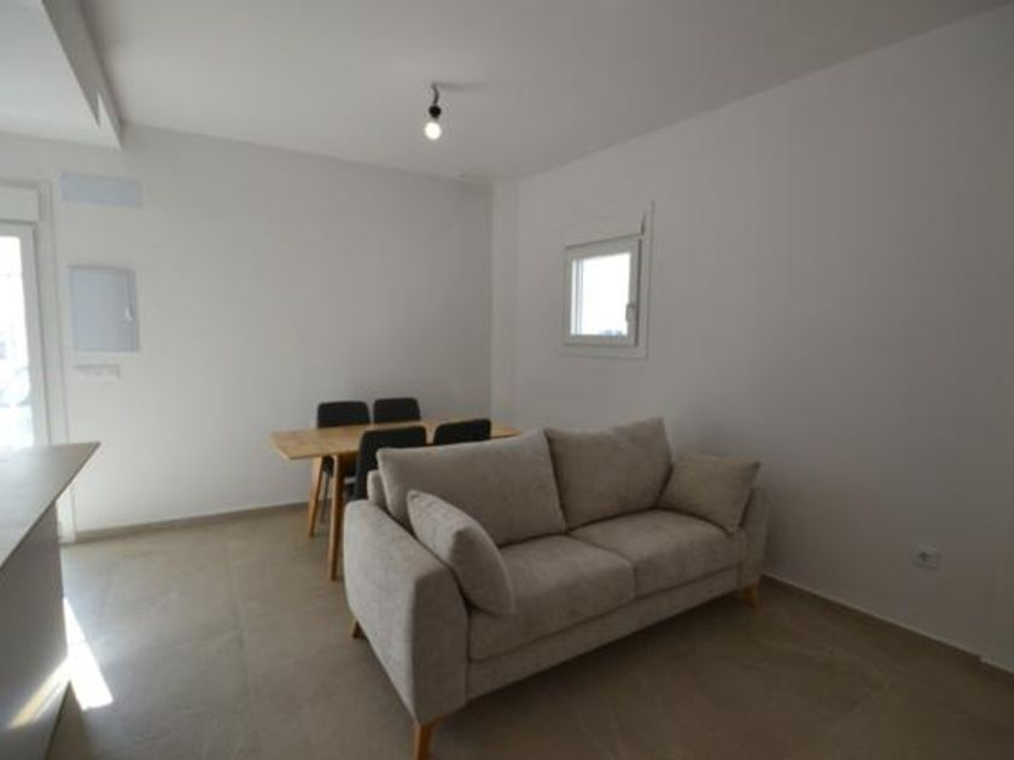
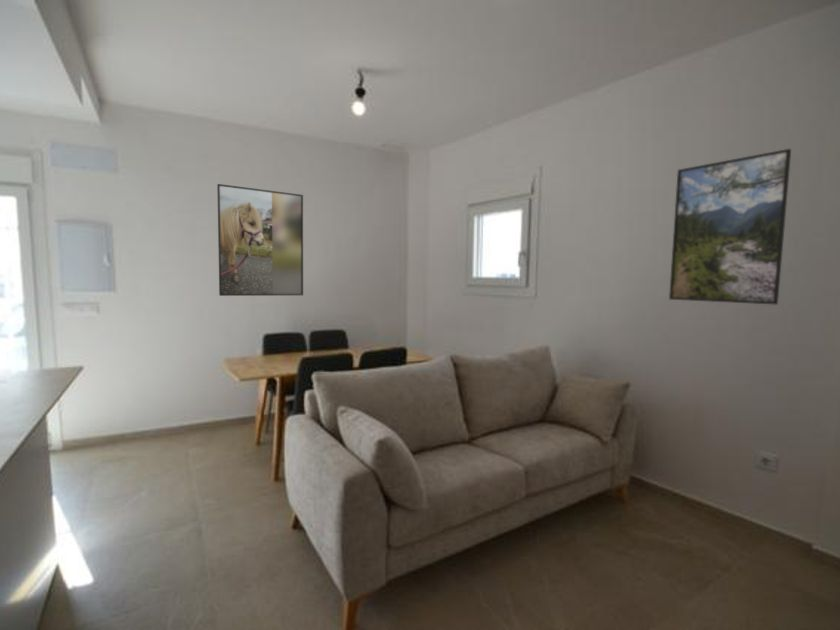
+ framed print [668,148,792,306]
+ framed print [216,183,304,297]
